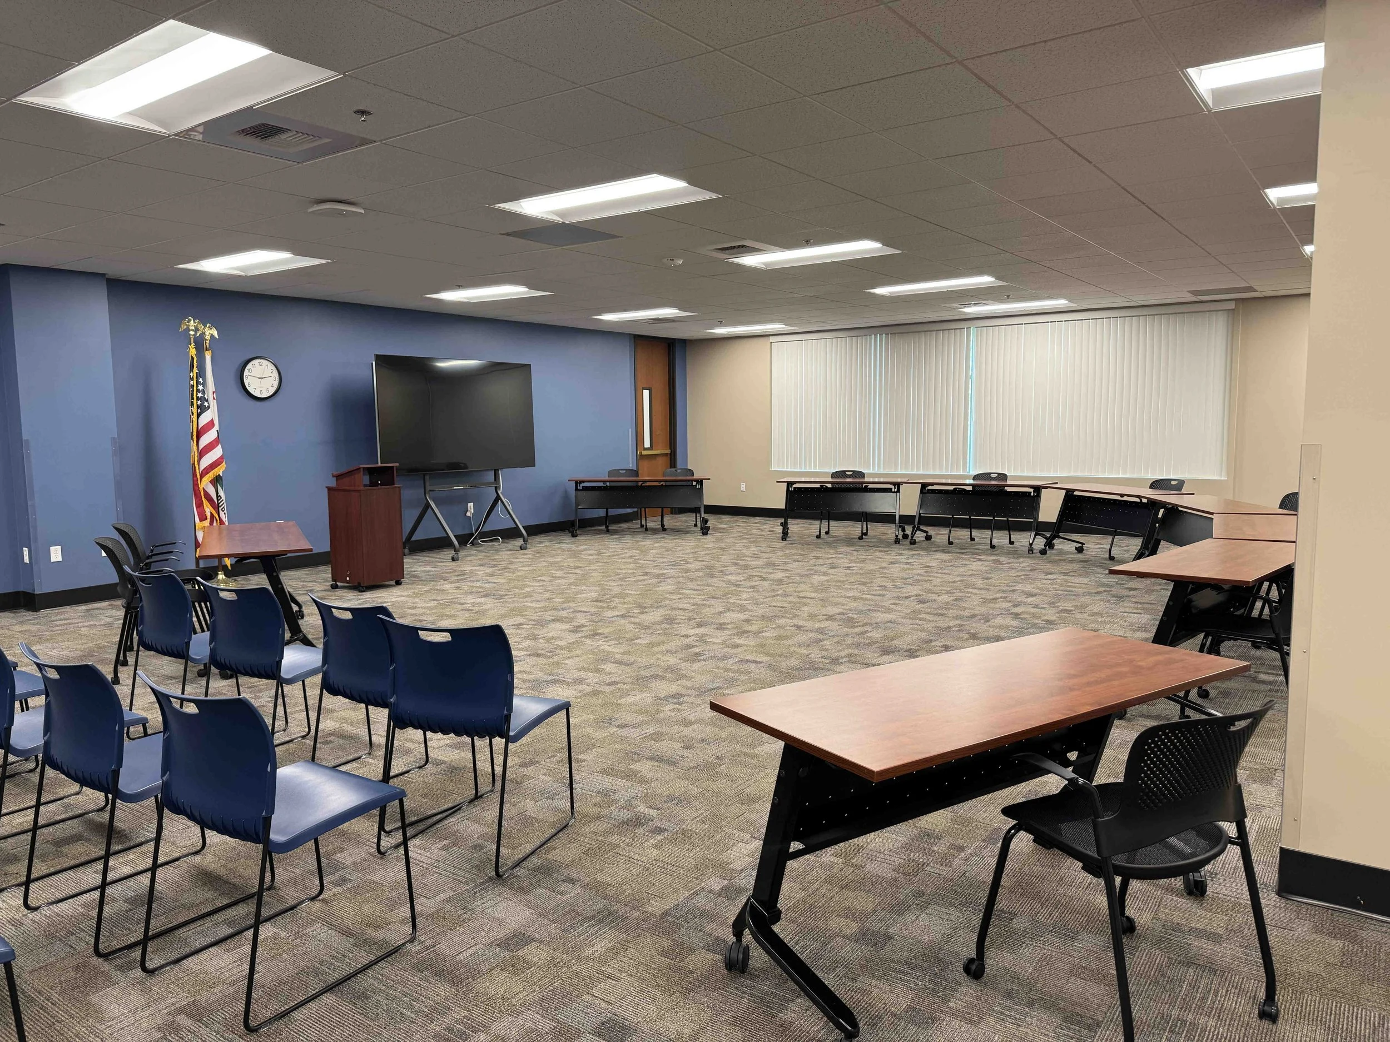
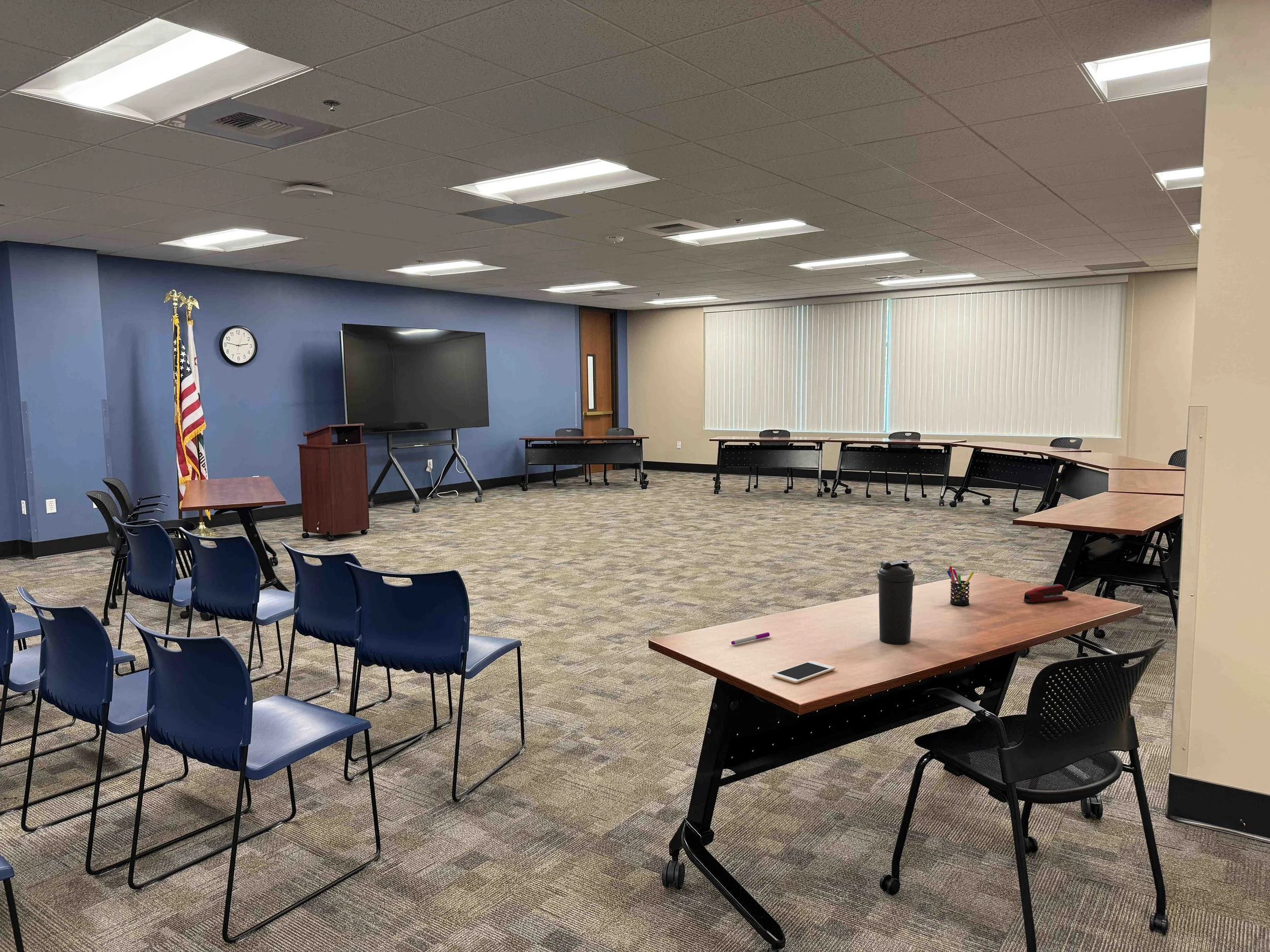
+ pen holder [946,566,974,606]
+ pen [731,632,770,645]
+ stapler [1023,584,1069,603]
+ cell phone [772,661,836,684]
+ water bottle [877,560,915,645]
